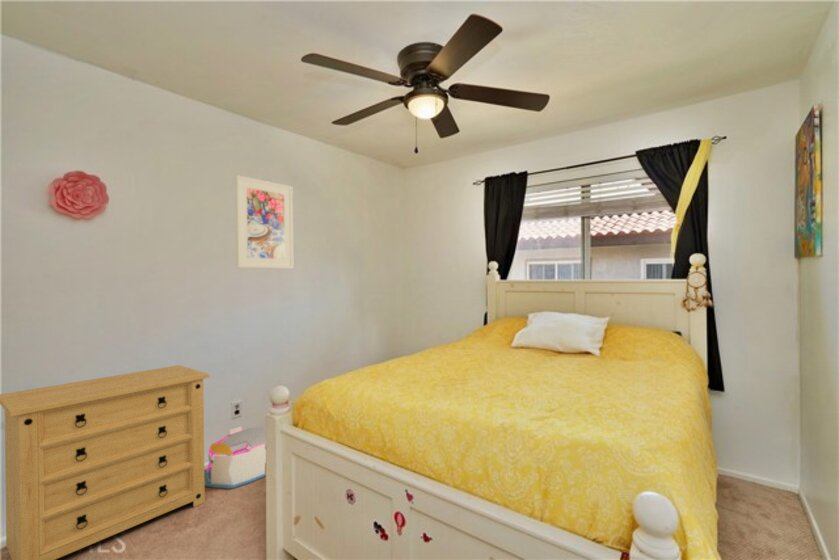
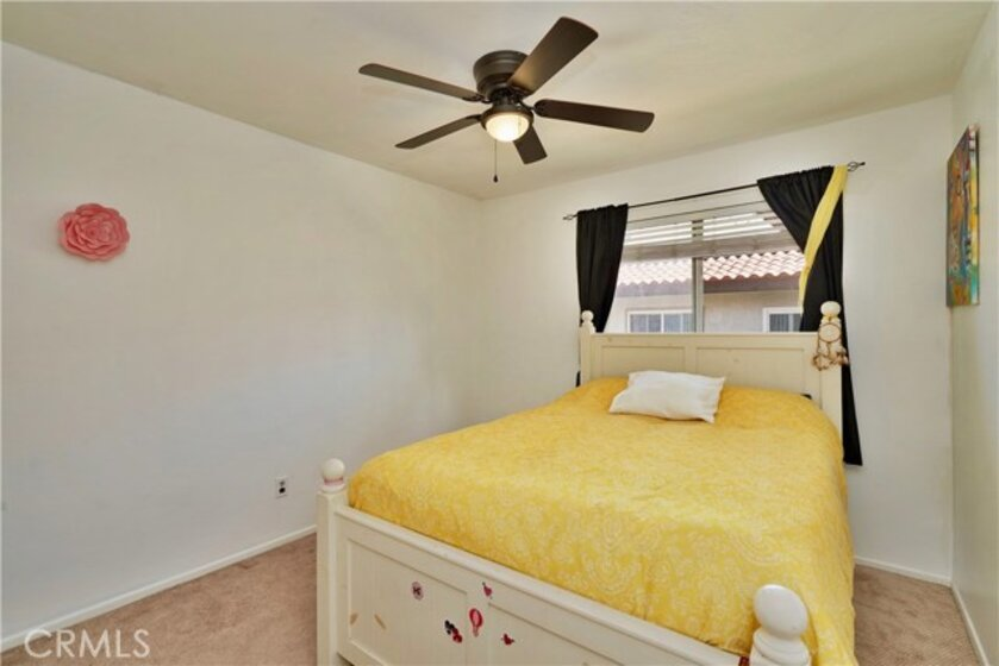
- dresser [0,364,210,560]
- storage bin [204,425,267,490]
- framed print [235,174,294,270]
